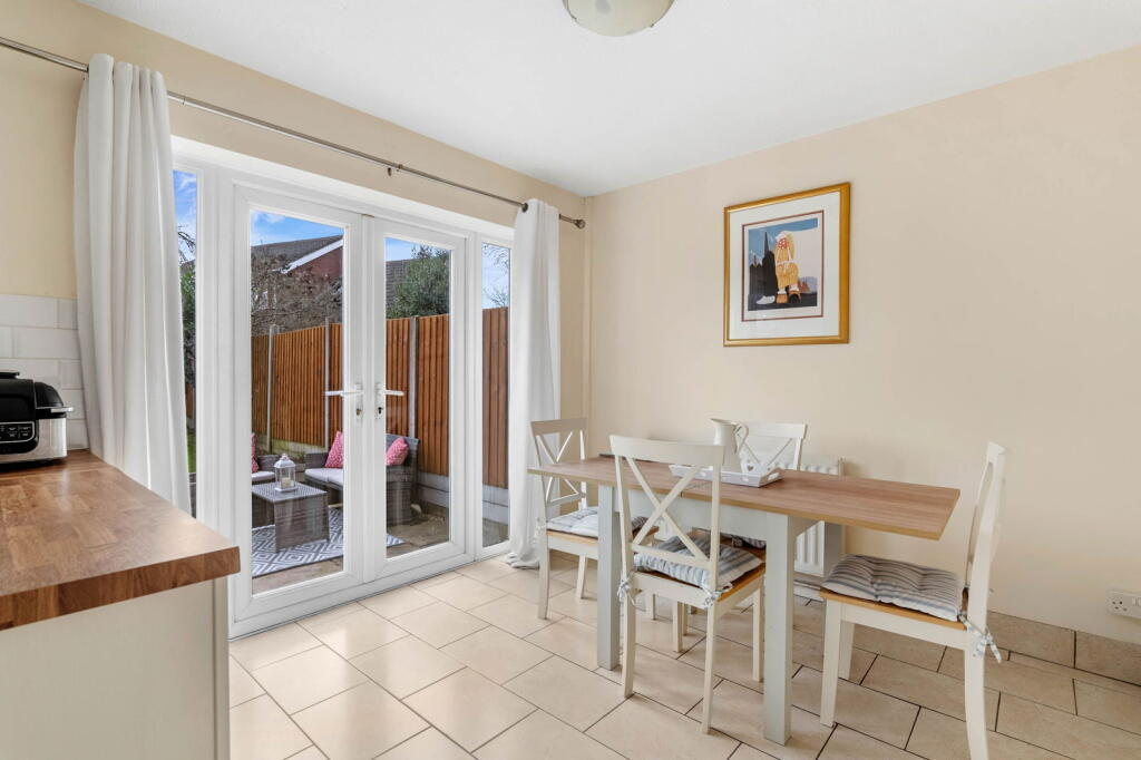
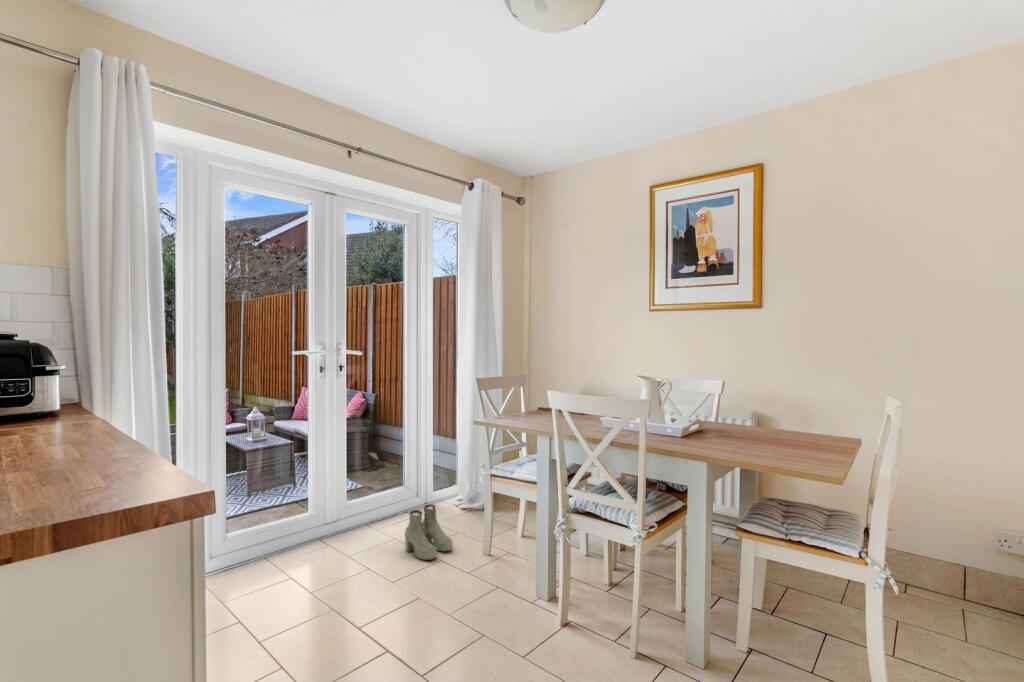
+ boots [404,503,454,561]
